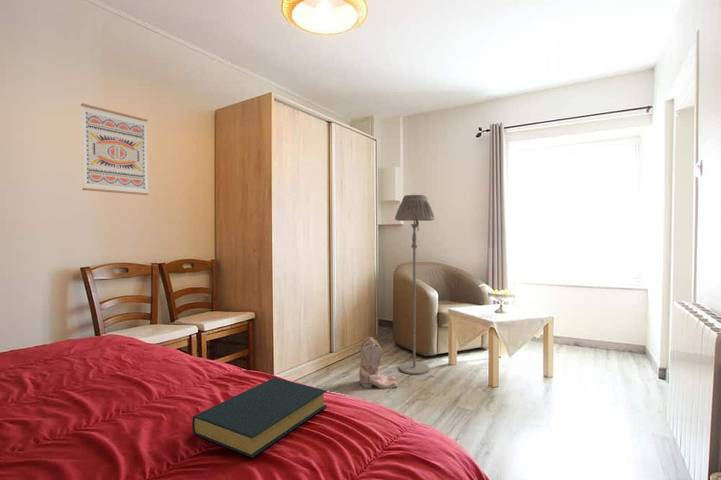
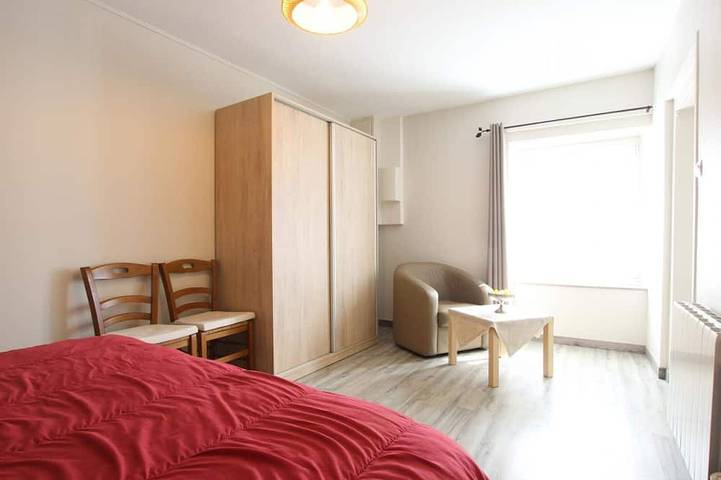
- floor lamp [394,194,435,376]
- boots [358,336,398,390]
- hardback book [191,377,328,459]
- wall art [80,103,150,196]
